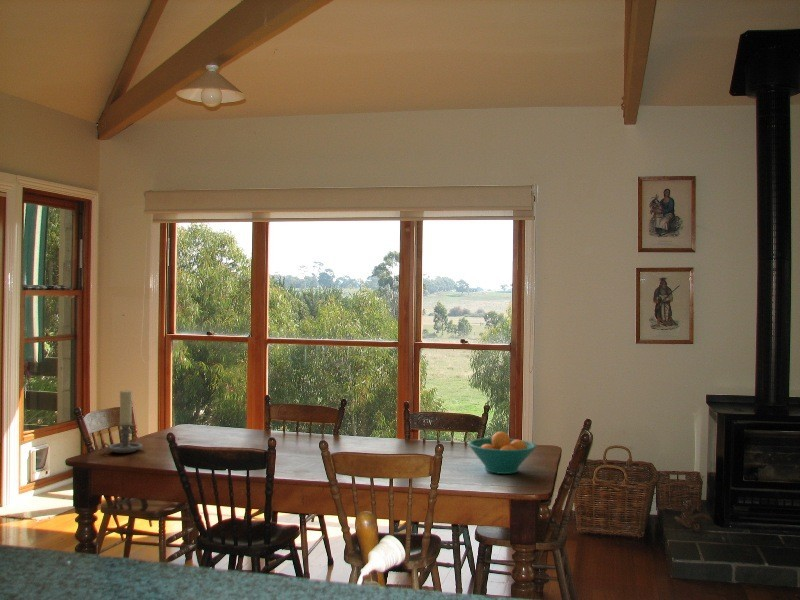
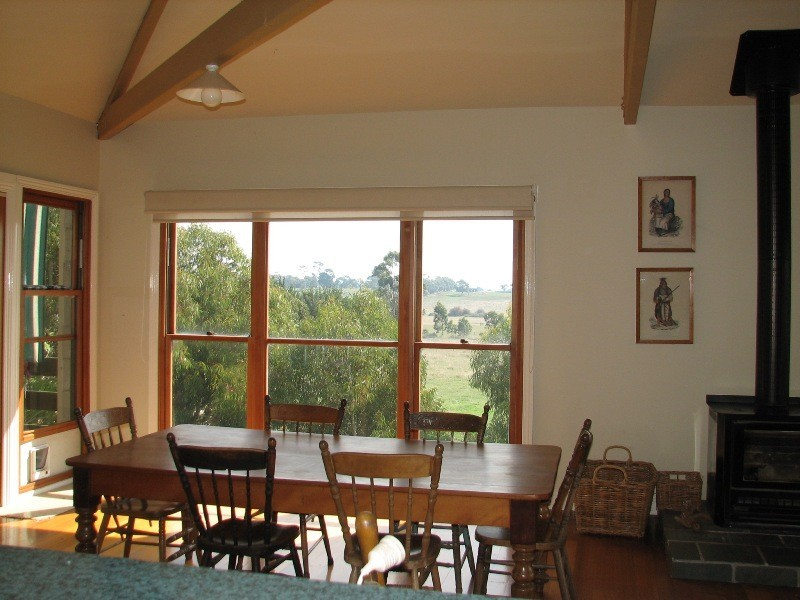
- candle holder [99,390,144,454]
- fruit bowl [467,430,537,475]
